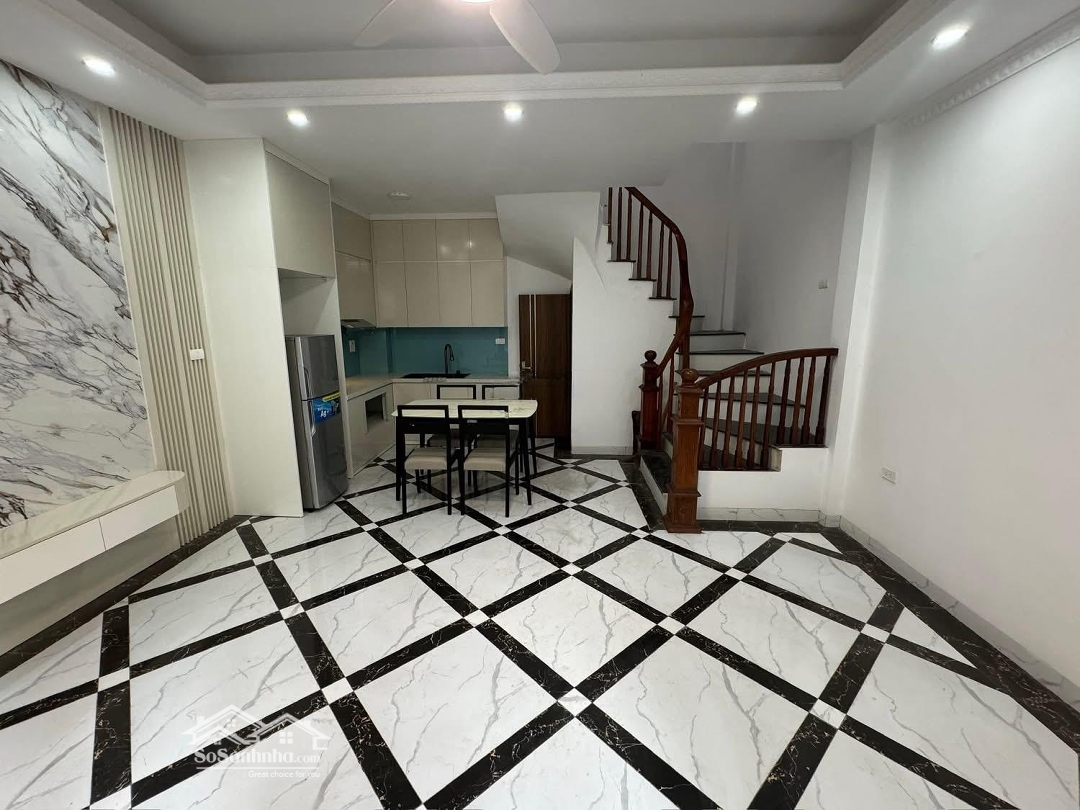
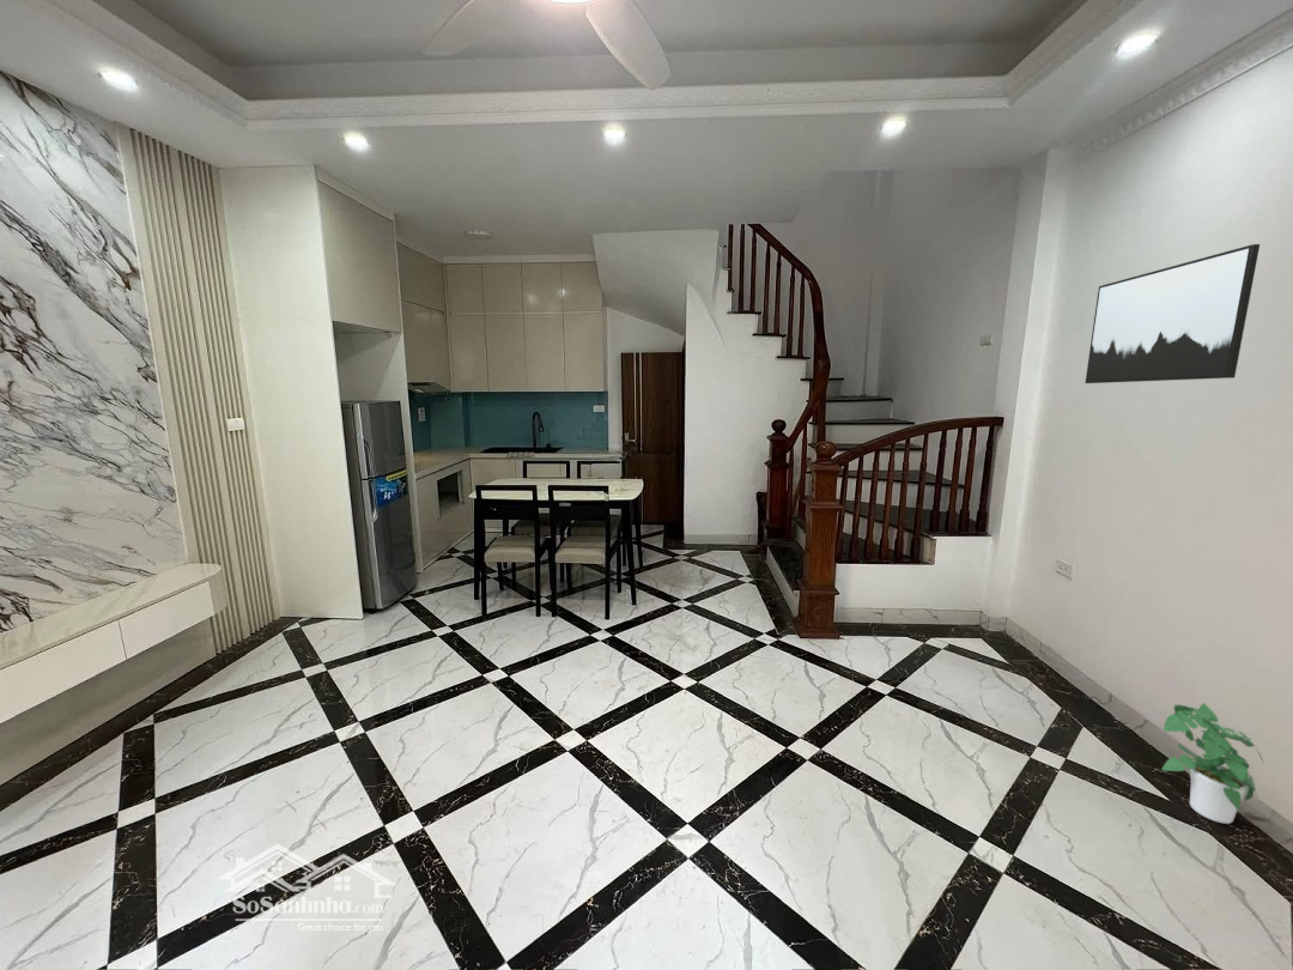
+ potted plant [1160,702,1264,825]
+ wall art [1085,243,1261,384]
